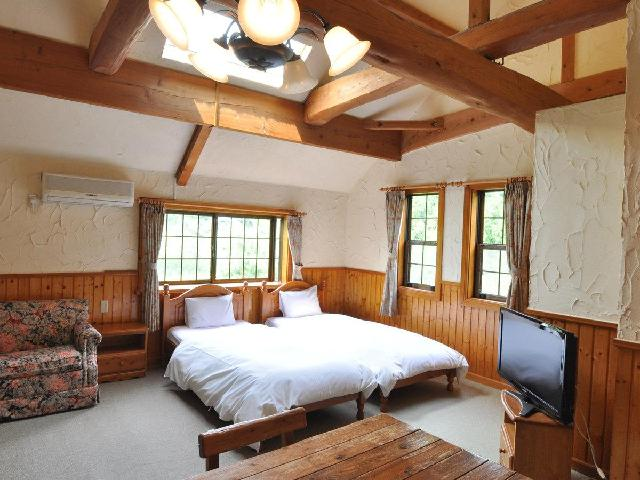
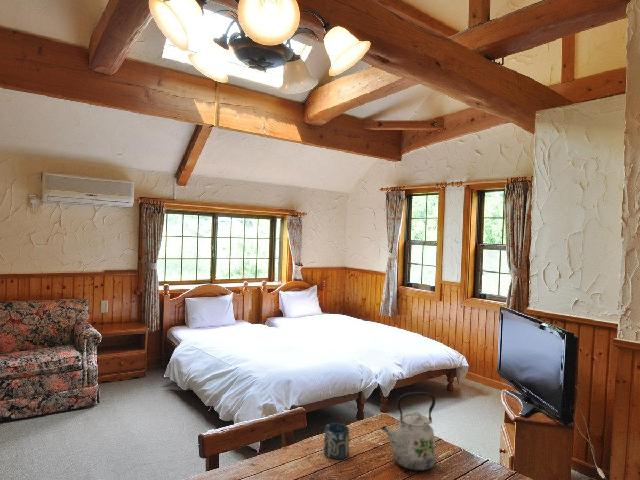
+ cup [323,422,350,460]
+ kettle [380,391,437,472]
